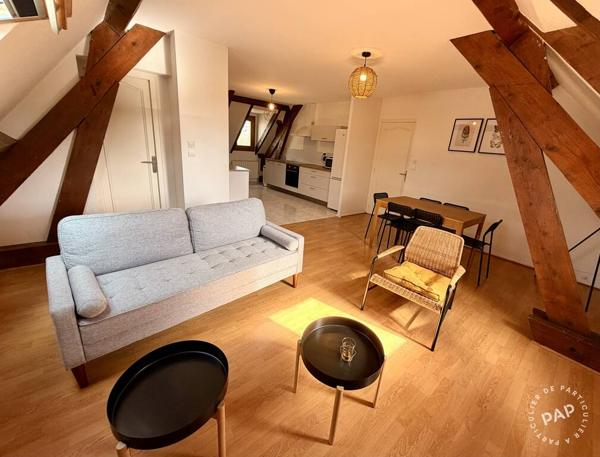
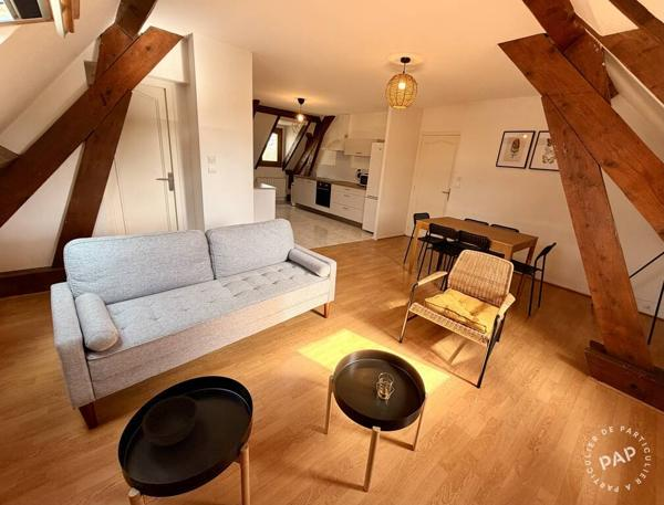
+ bowl [141,394,199,448]
